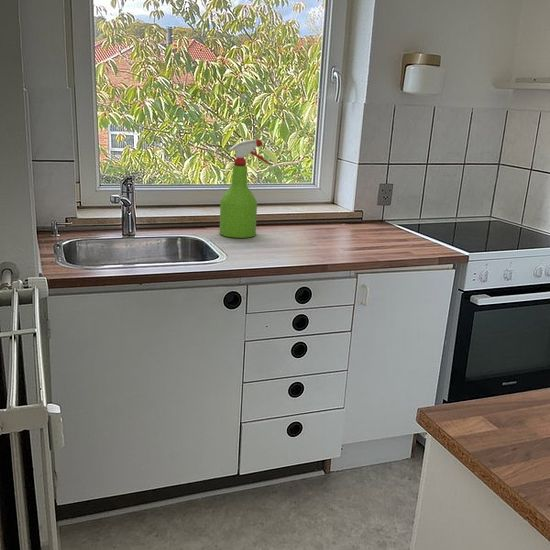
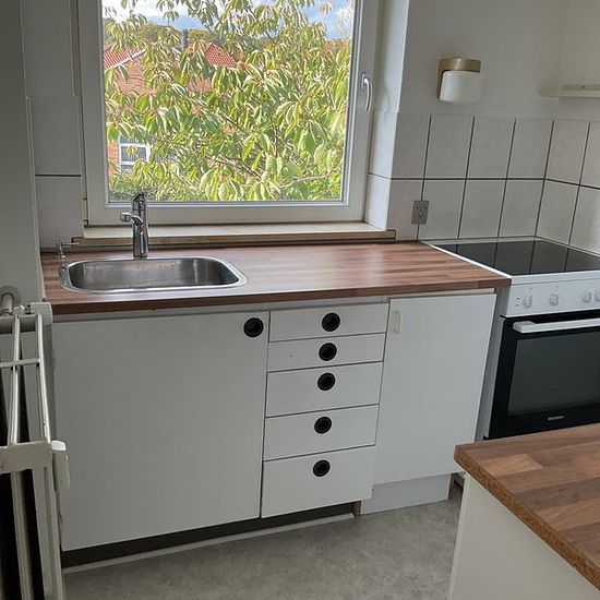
- spray bottle [219,138,272,239]
